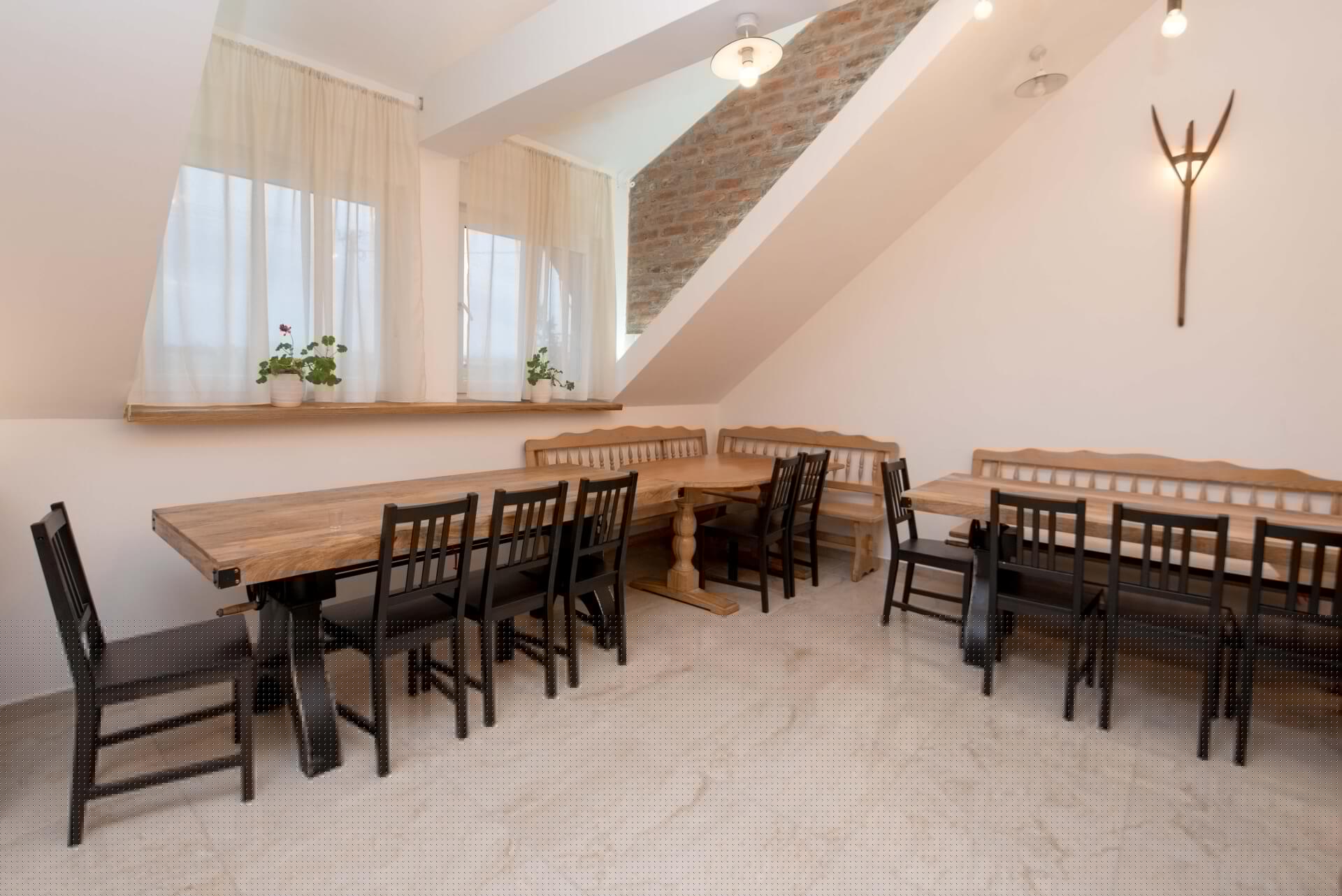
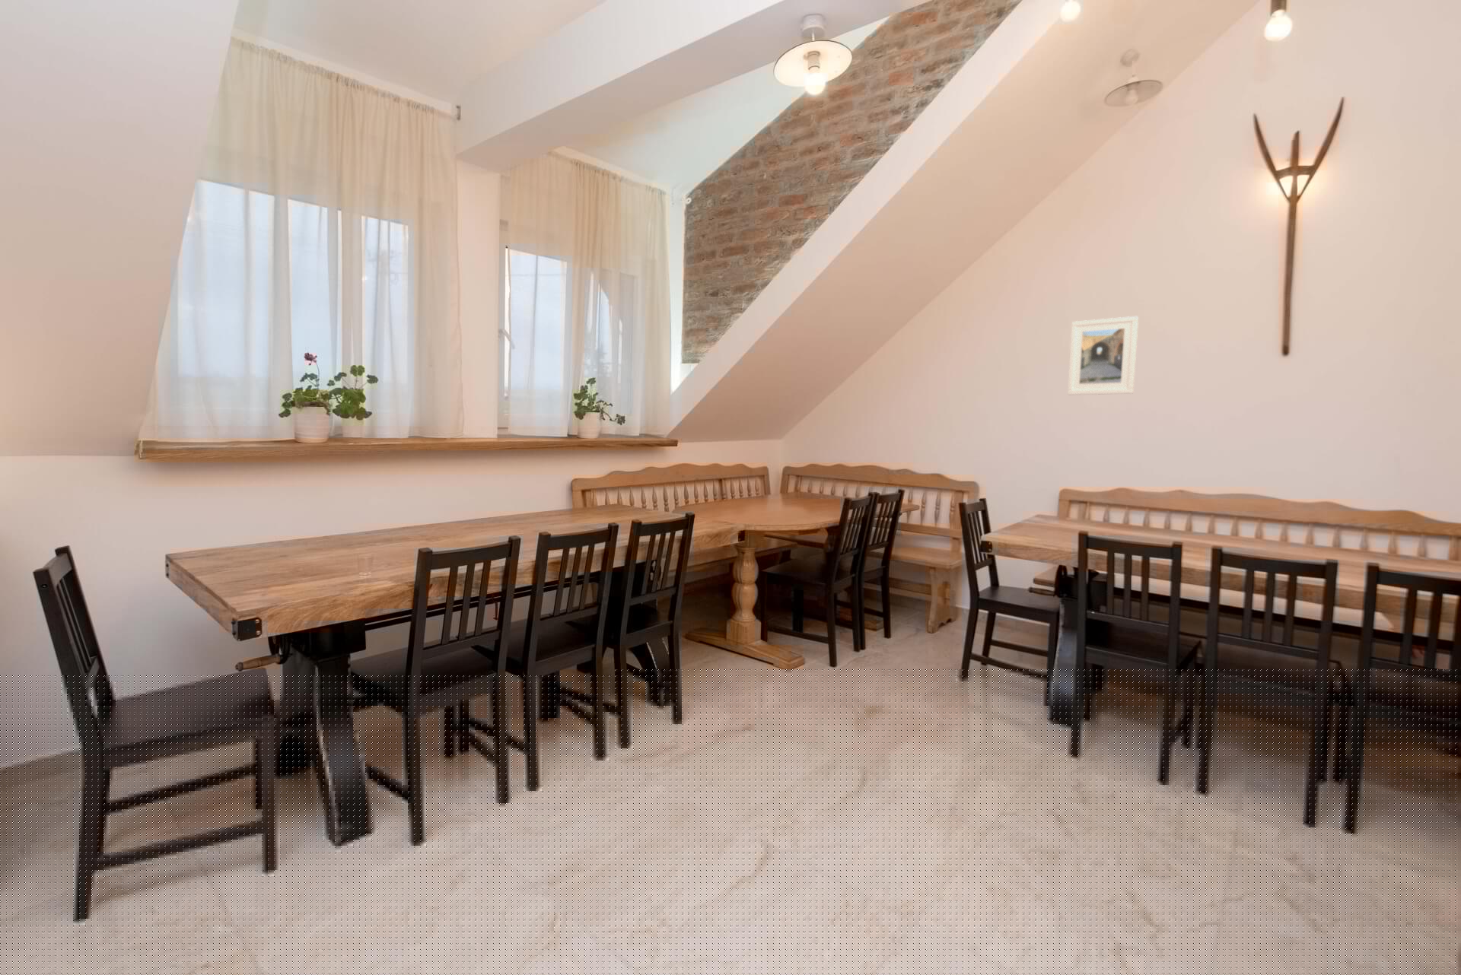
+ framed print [1067,316,1139,395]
